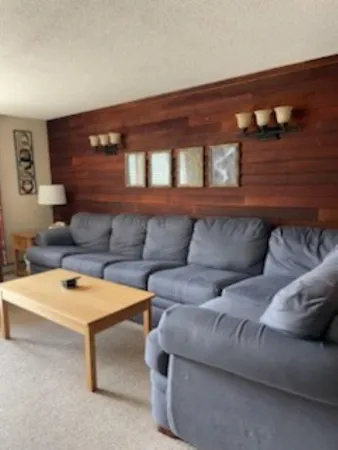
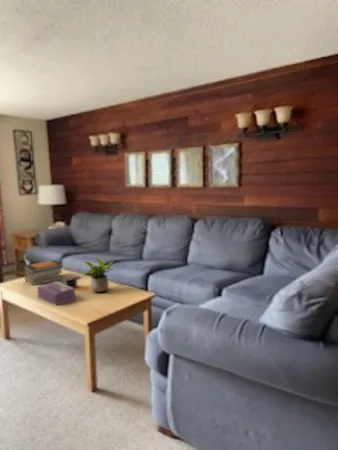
+ book stack [22,259,64,286]
+ potted plant [82,257,114,293]
+ tissue box [36,280,77,307]
